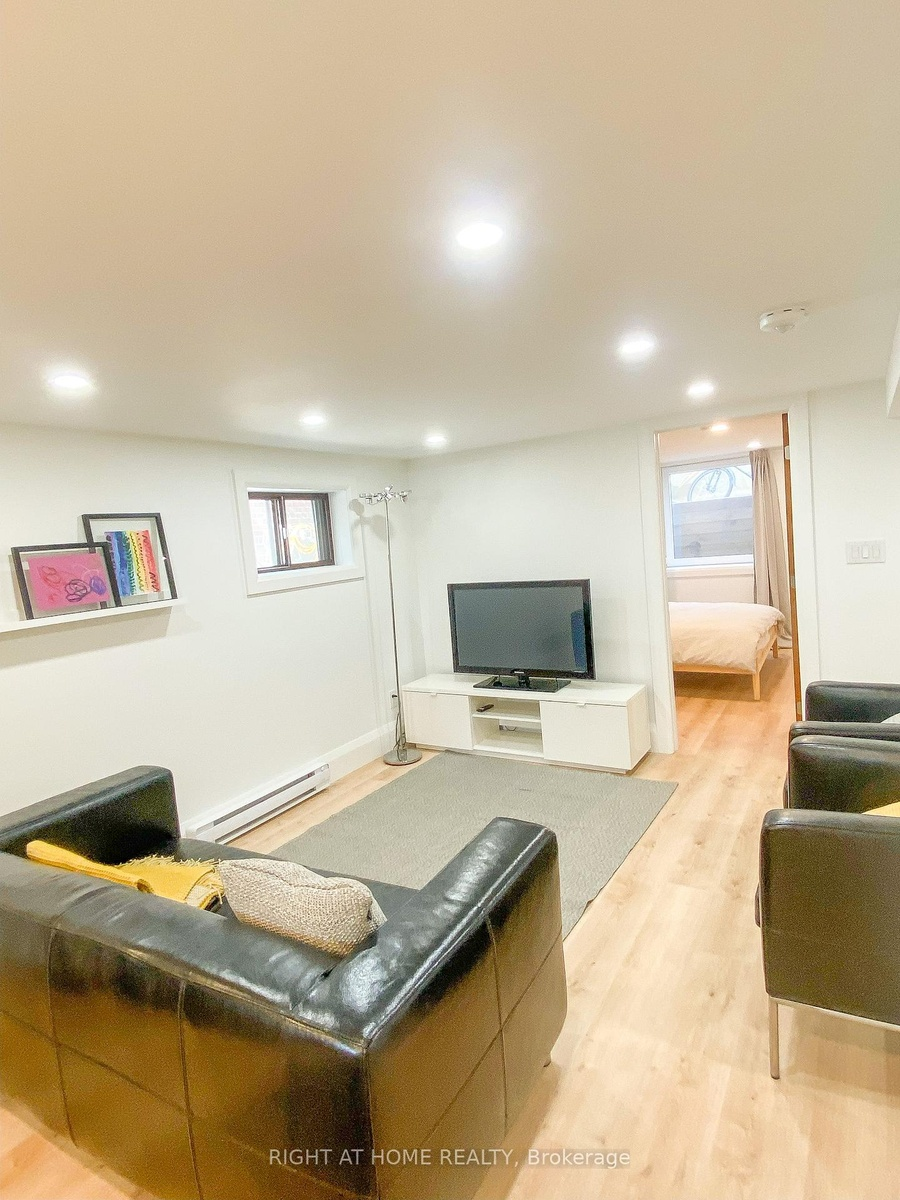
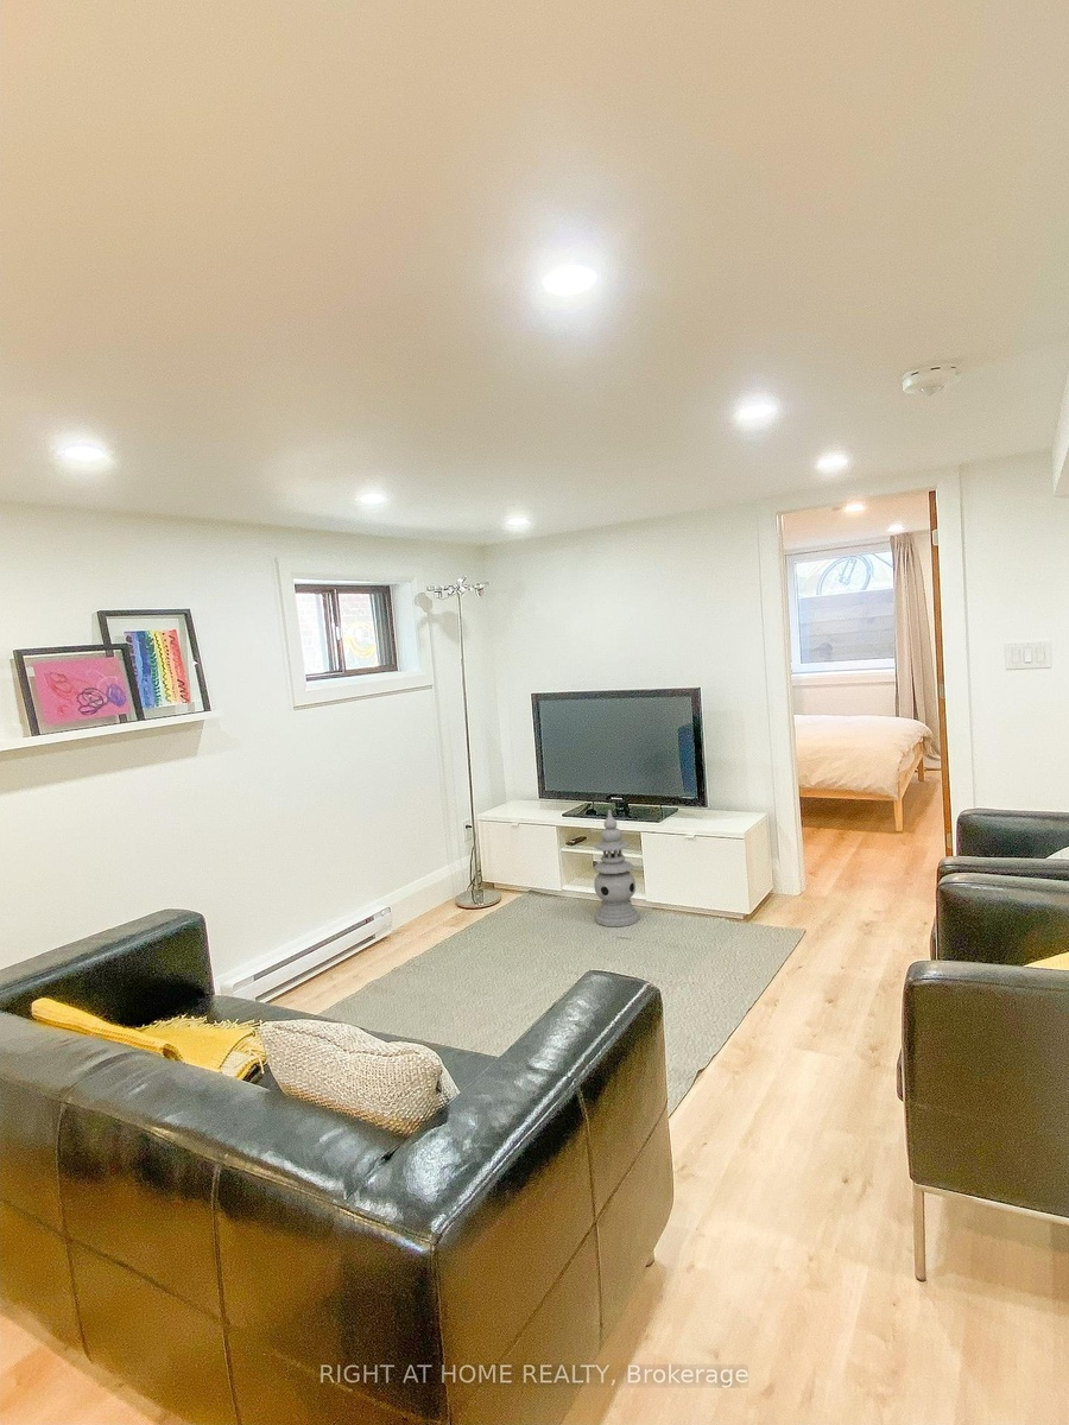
+ lantern [593,809,641,927]
